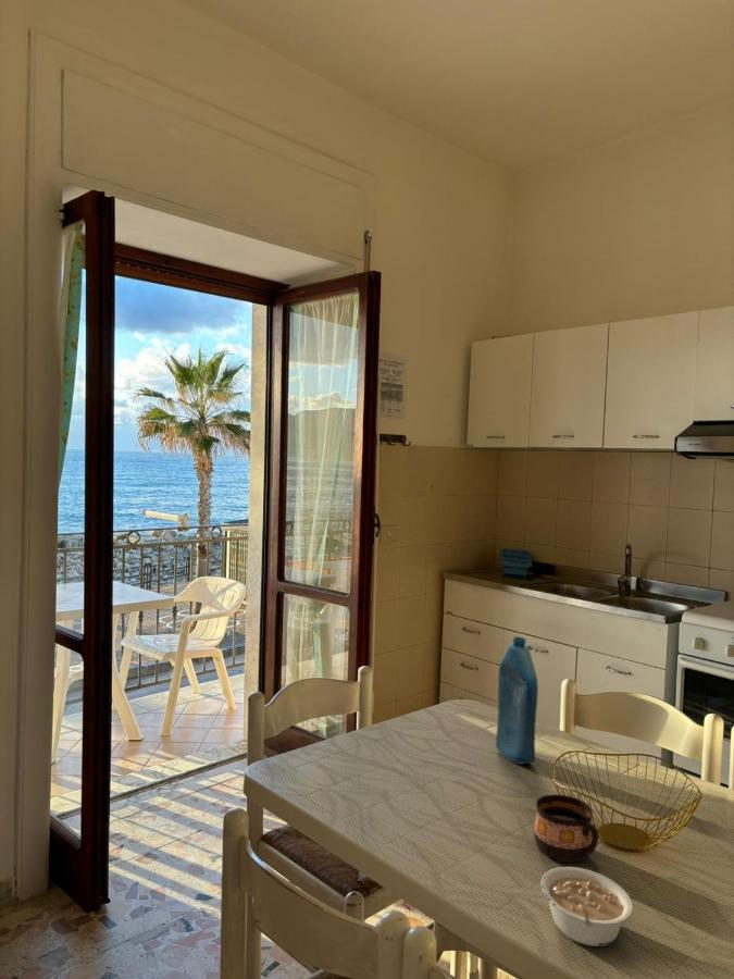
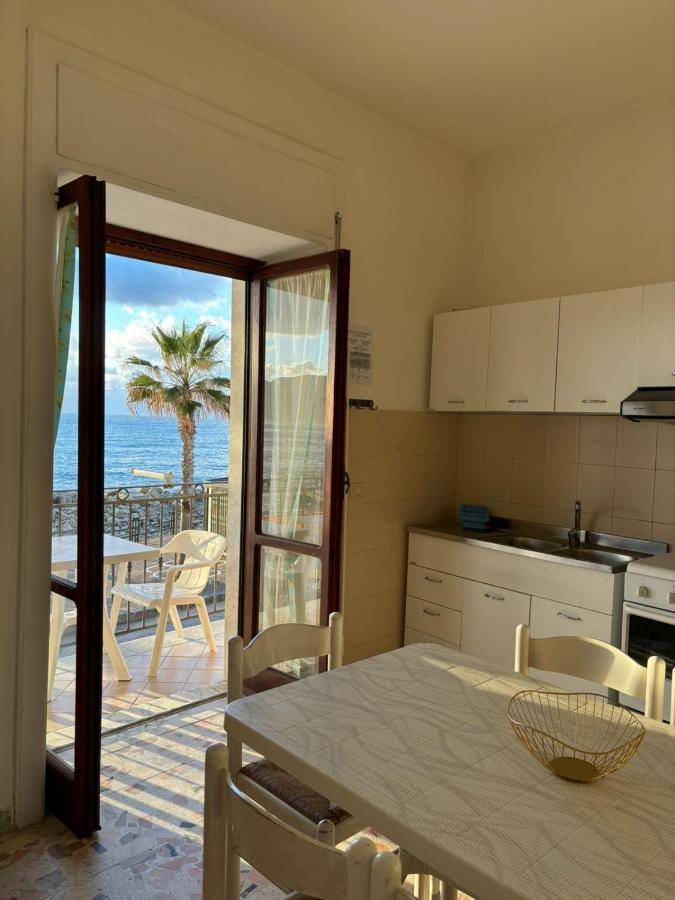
- bottle [495,635,539,765]
- legume [539,866,634,947]
- cup [533,793,599,863]
